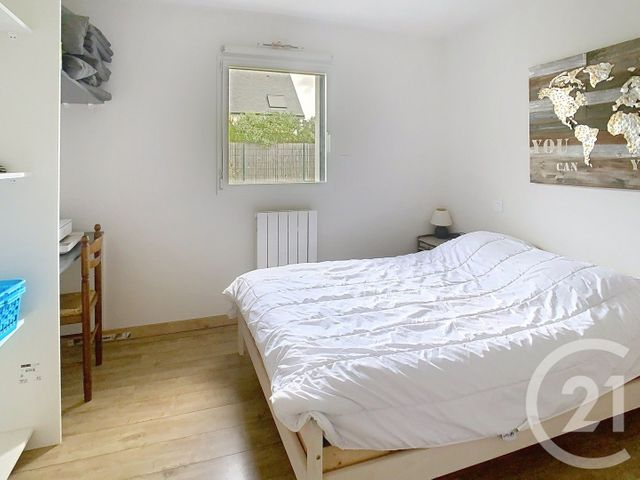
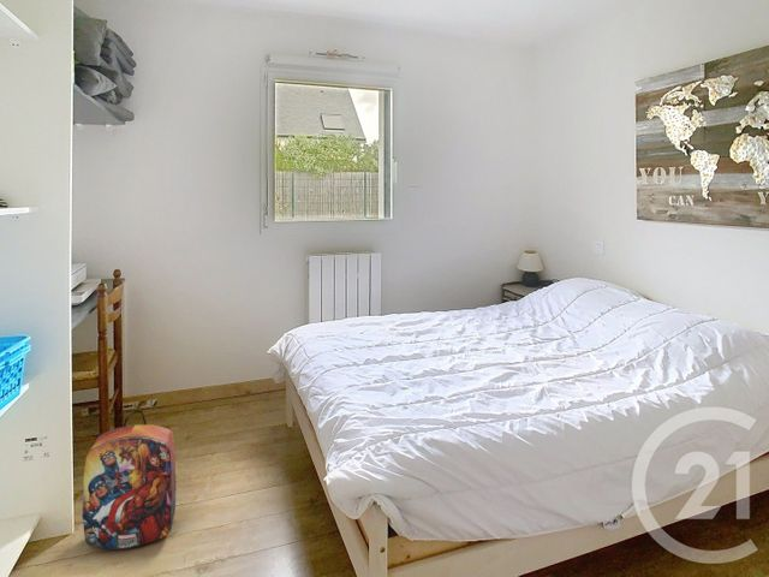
+ backpack [81,410,178,551]
